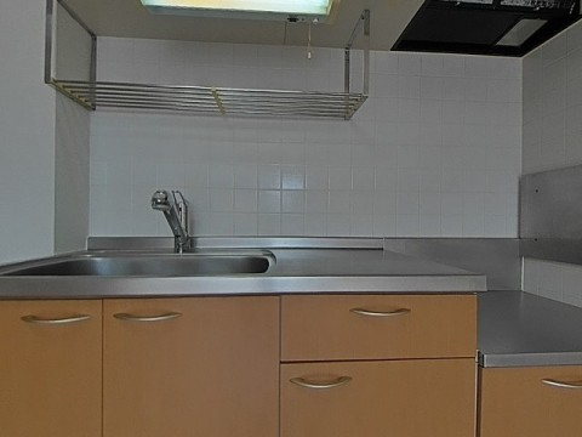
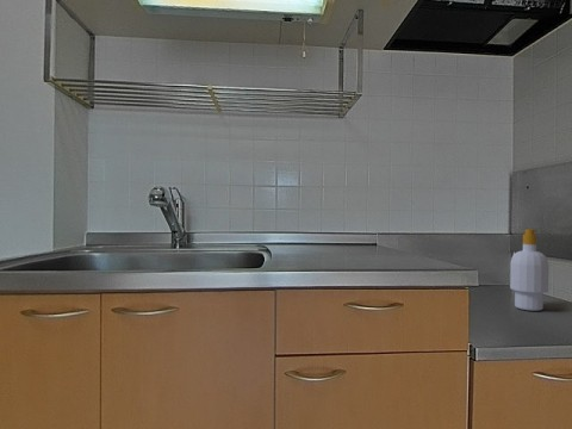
+ soap bottle [509,228,549,312]
